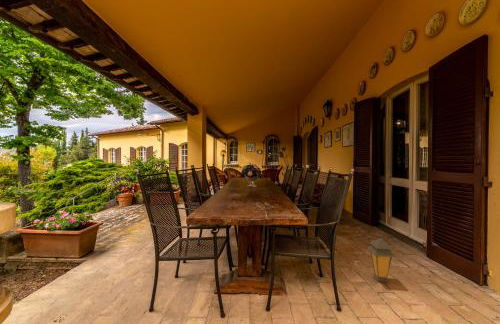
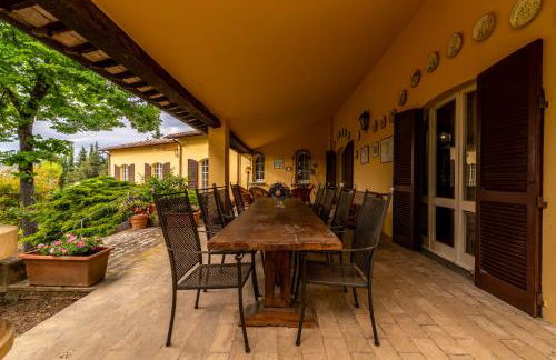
- lantern [366,237,396,283]
